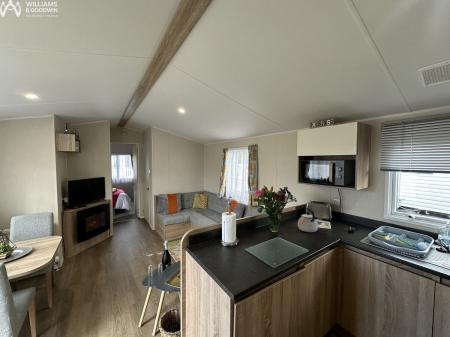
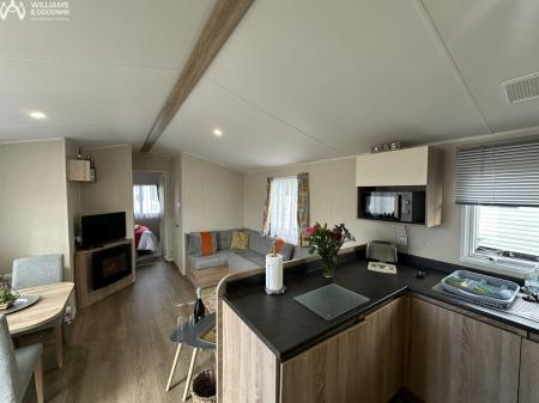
- kettle [297,207,319,233]
